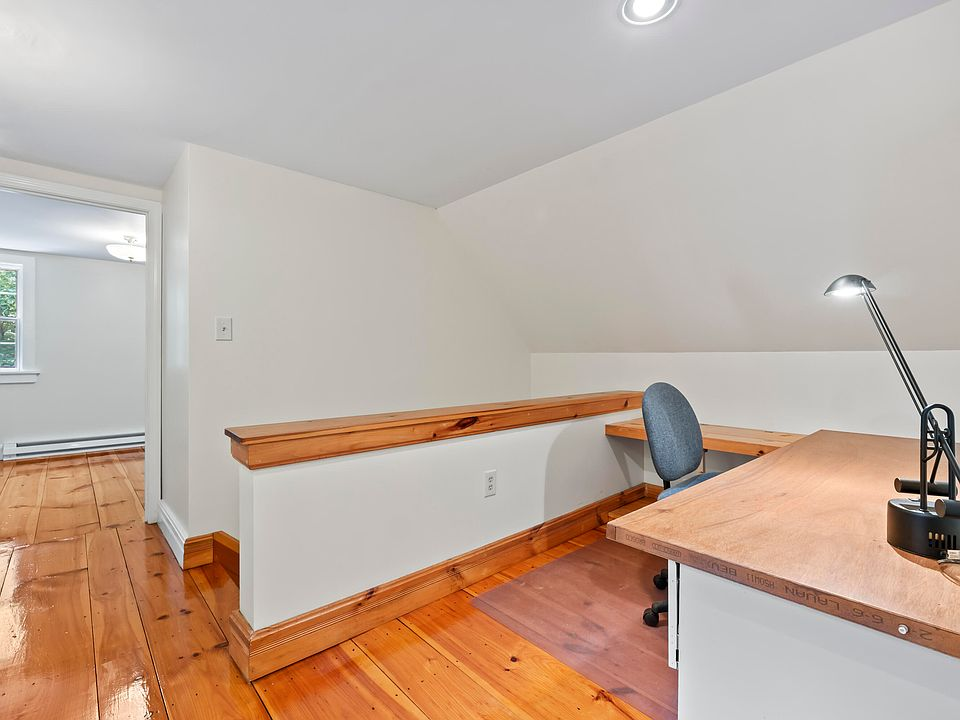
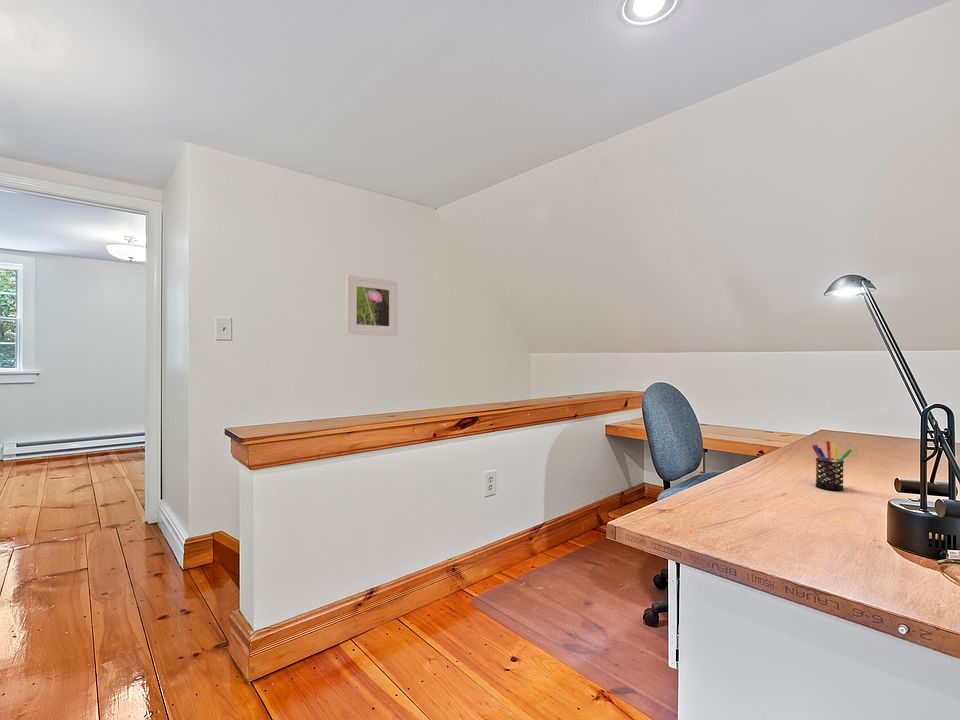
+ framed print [345,274,399,337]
+ pen holder [811,440,853,491]
